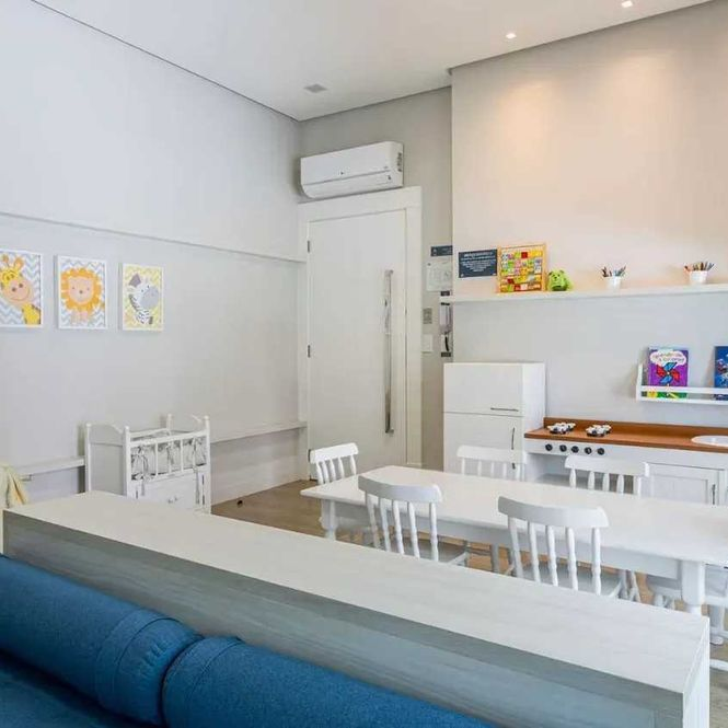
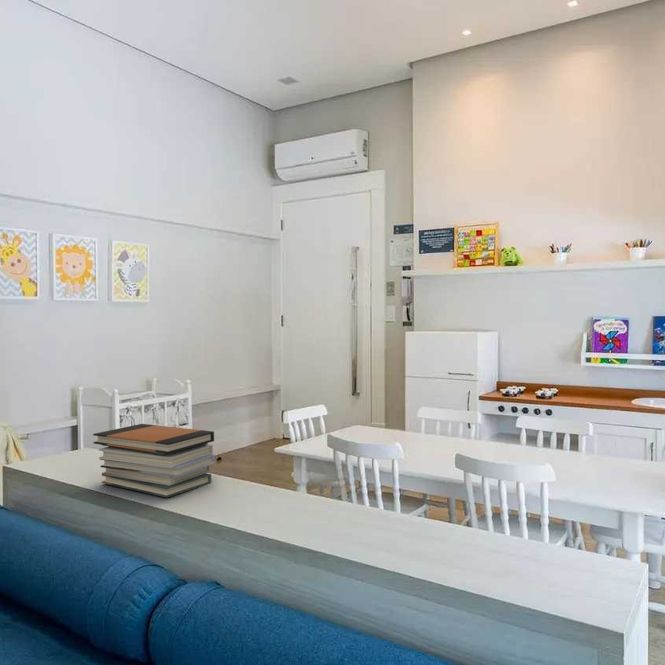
+ book stack [92,423,216,499]
